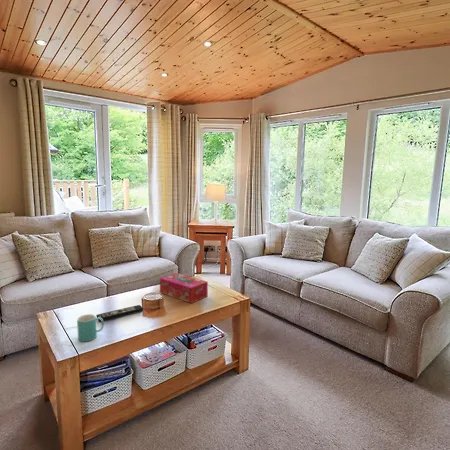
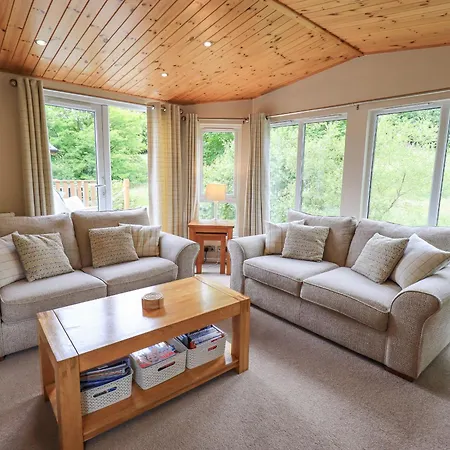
- mug [76,313,105,342]
- tissue box [159,272,209,304]
- remote control [95,304,144,322]
